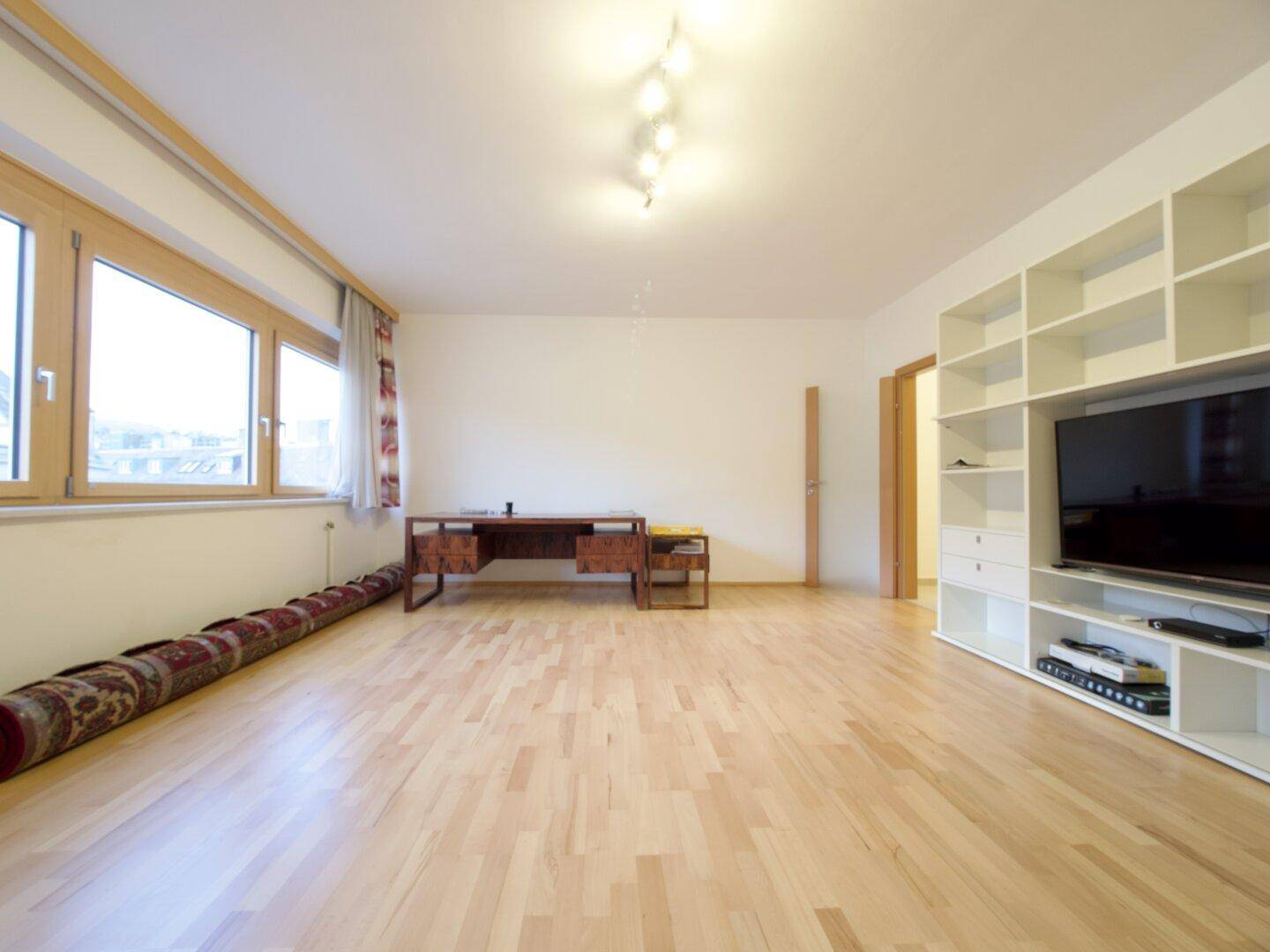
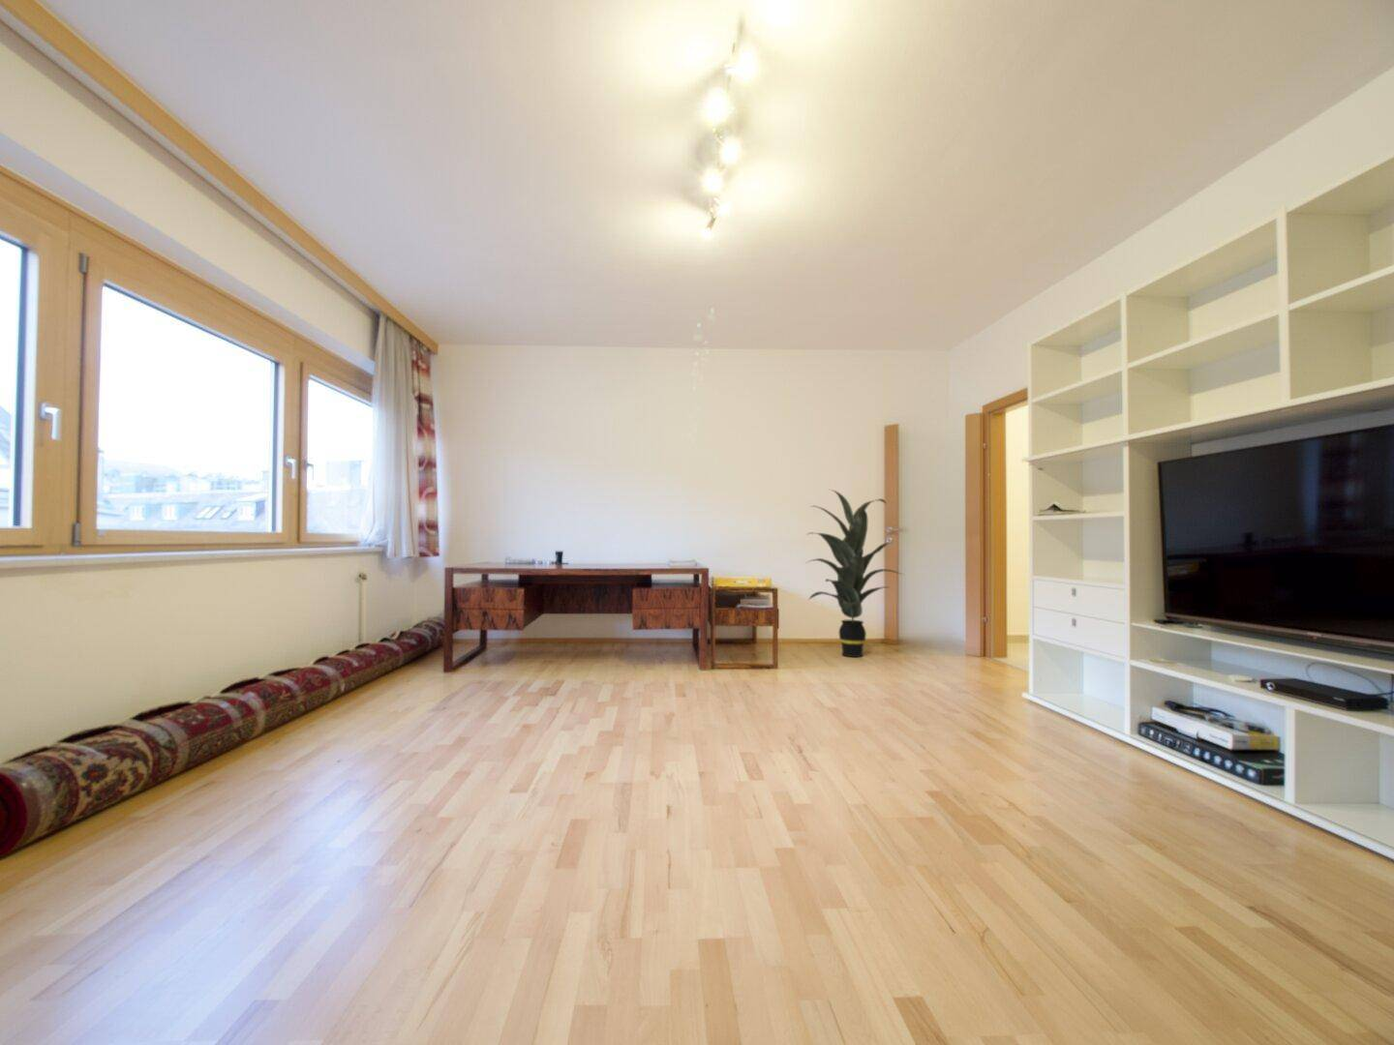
+ indoor plant [803,488,904,658]
